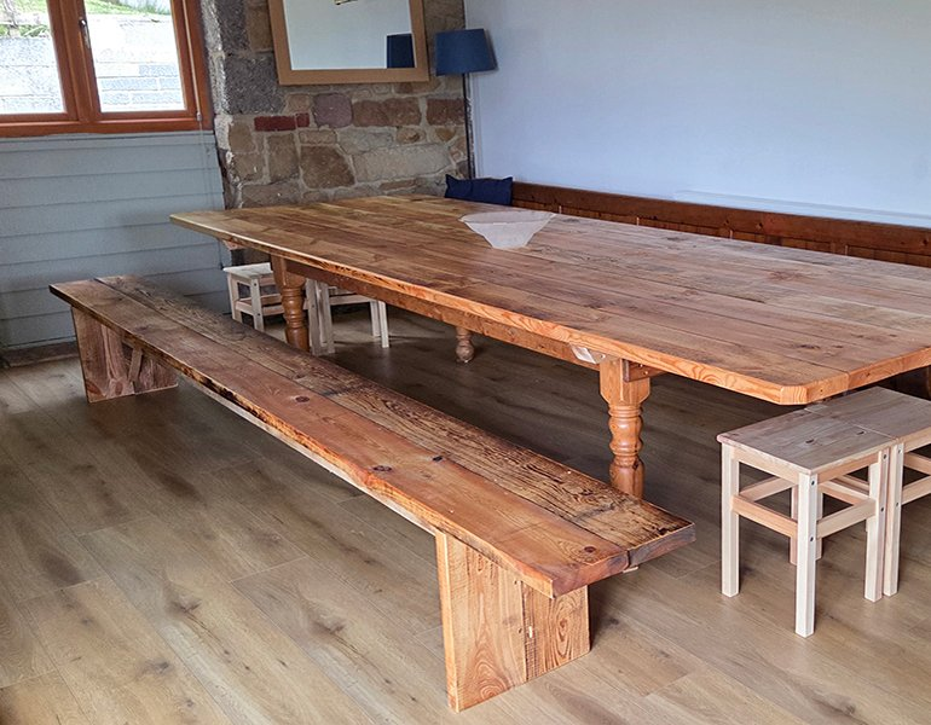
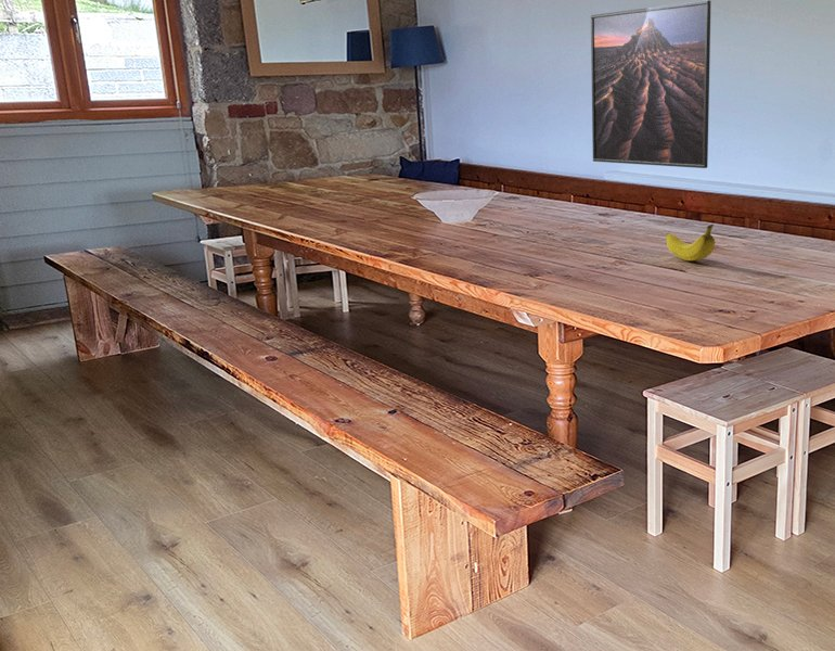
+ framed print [590,0,712,169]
+ fruit [665,222,716,261]
